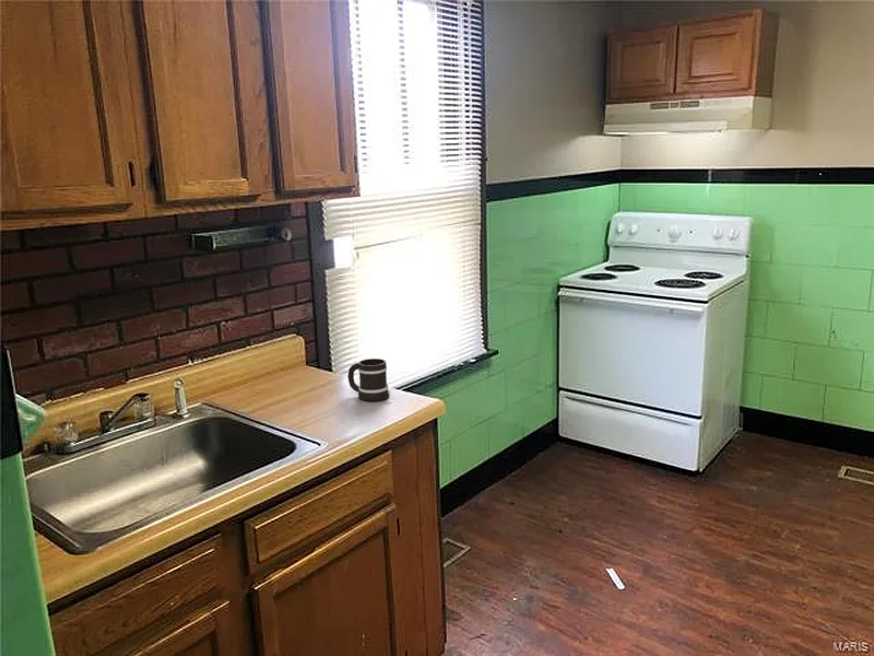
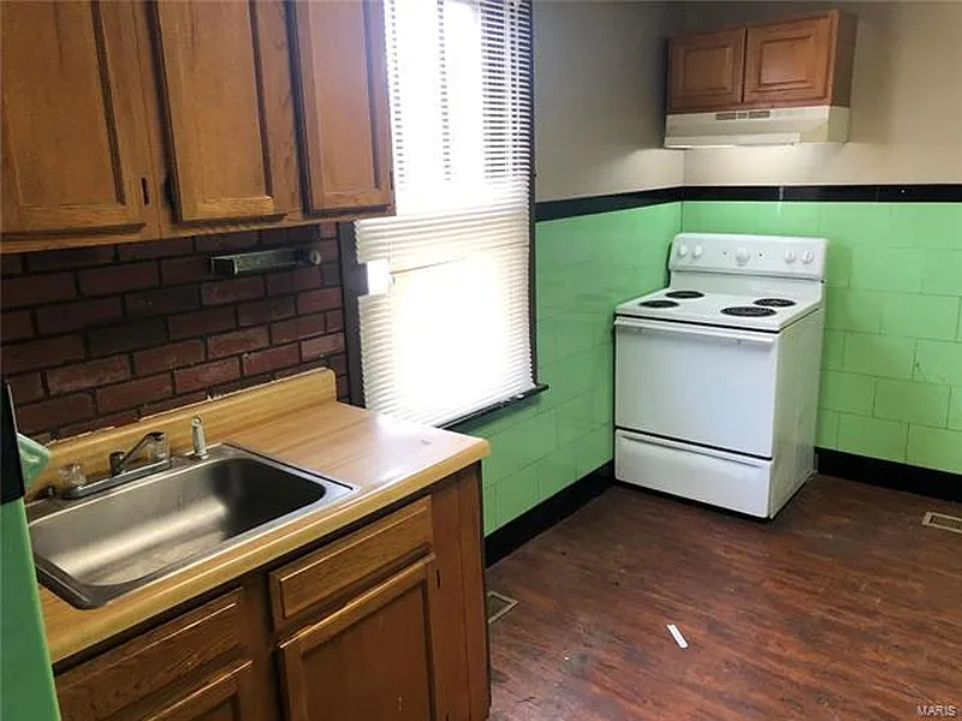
- mug [347,358,390,402]
